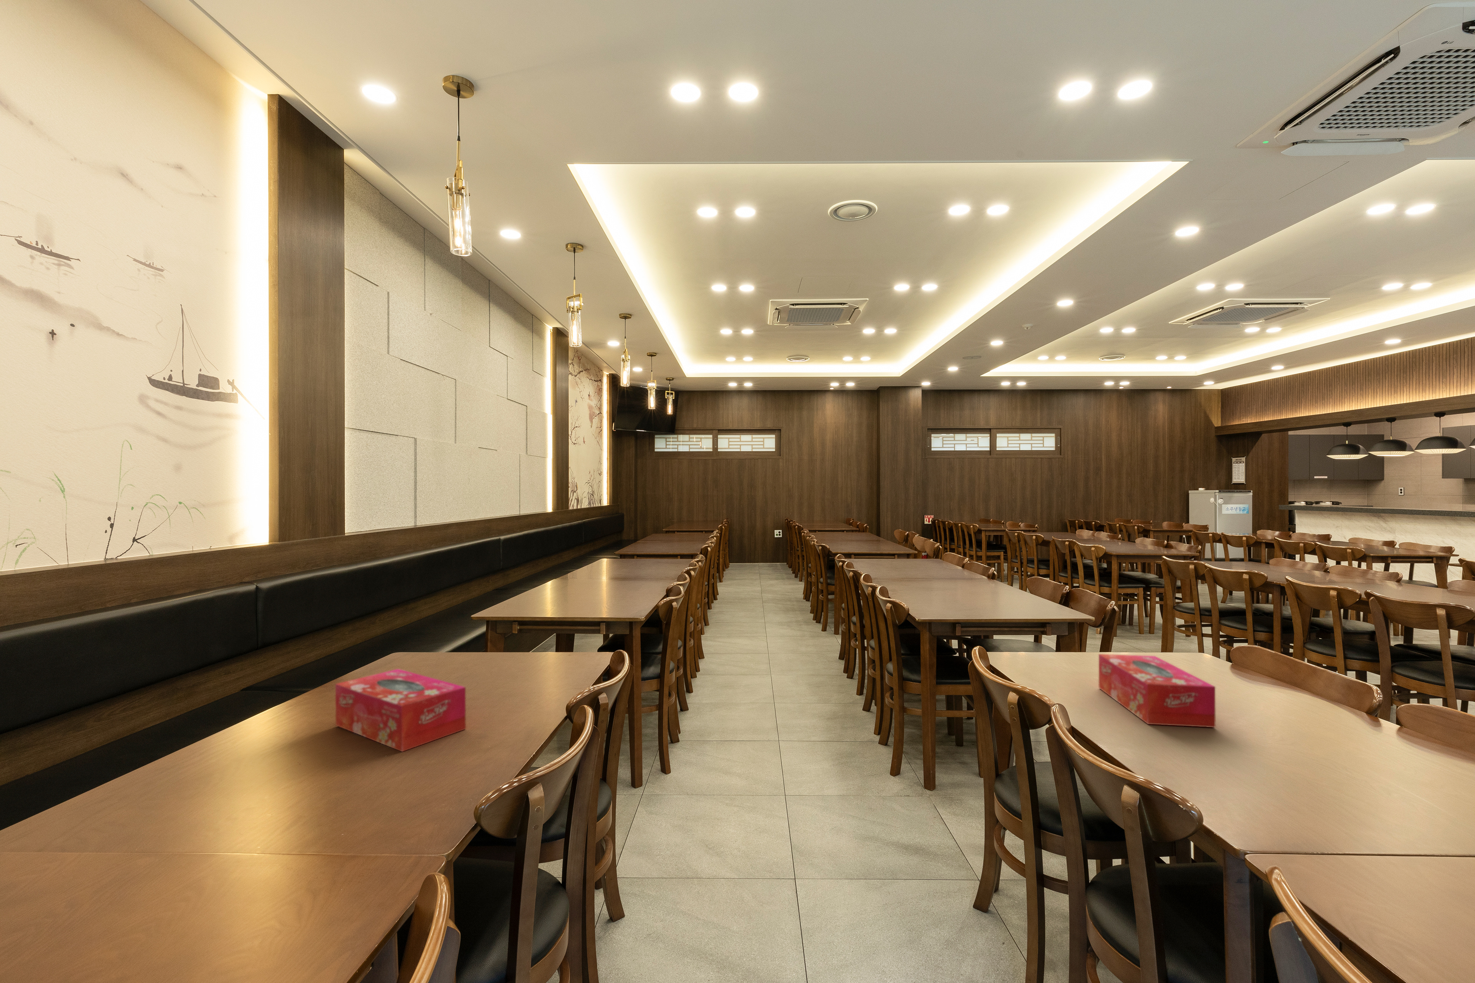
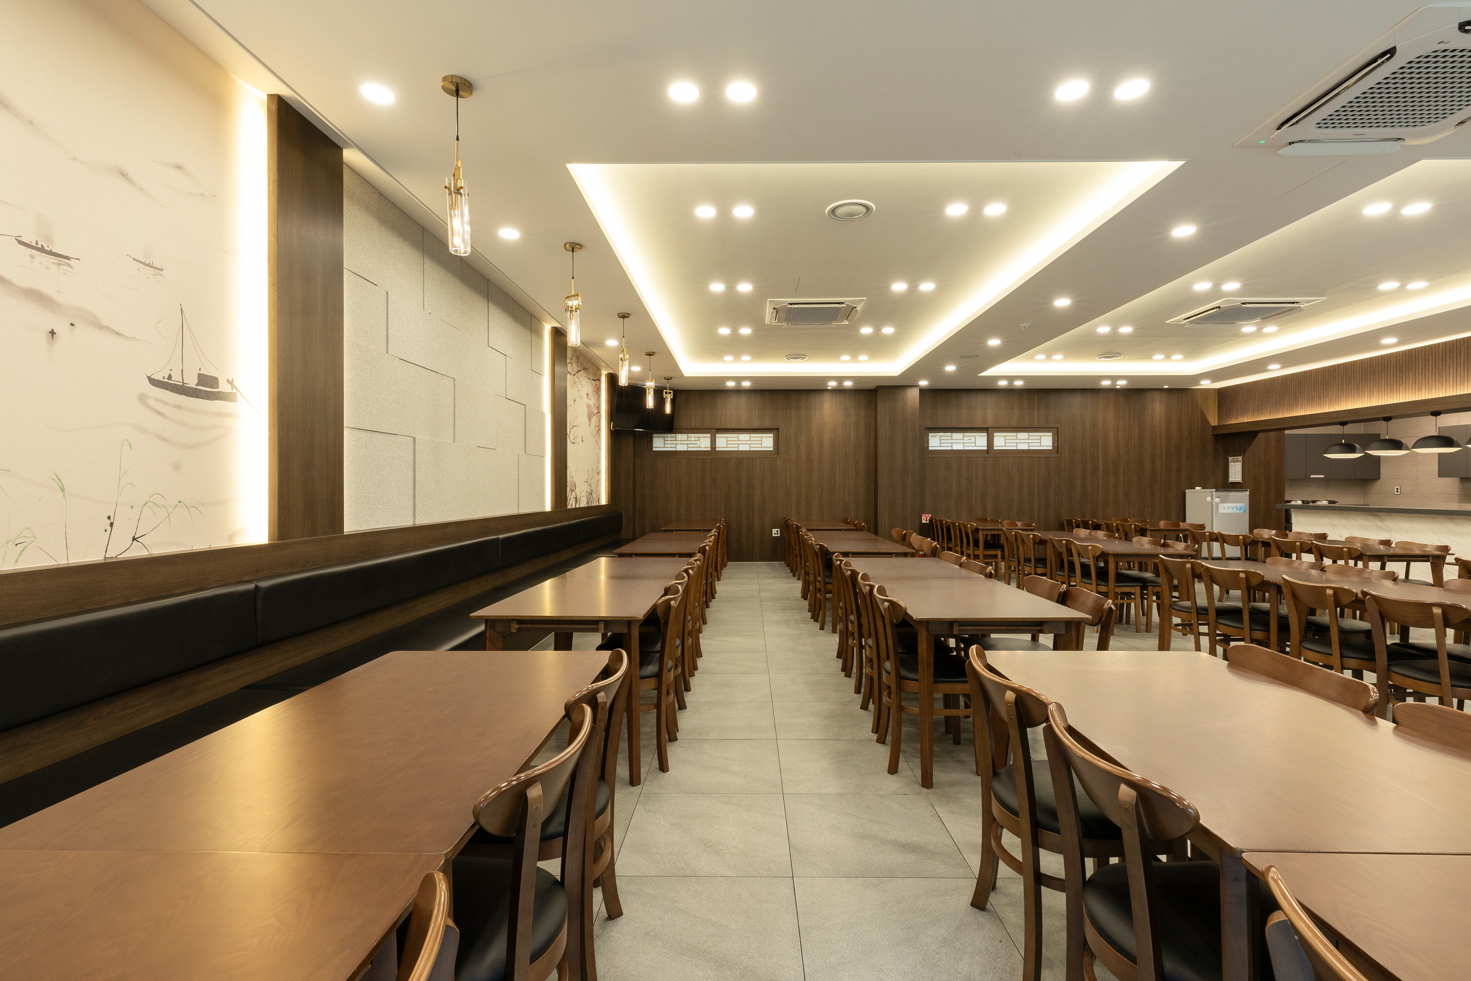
- tissue box [1099,654,1216,728]
- tissue box [335,668,466,753]
